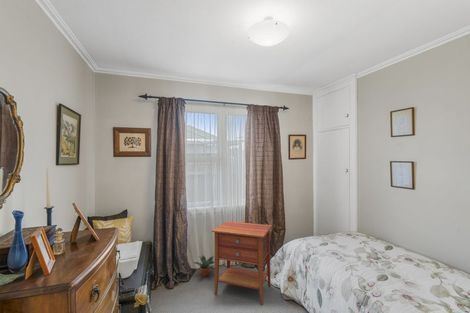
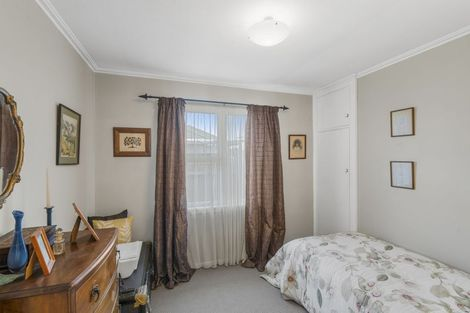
- nightstand [211,220,273,306]
- potted plant [193,255,215,278]
